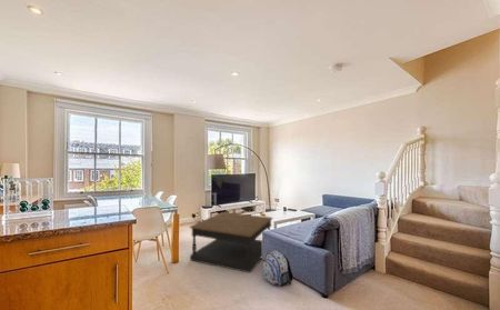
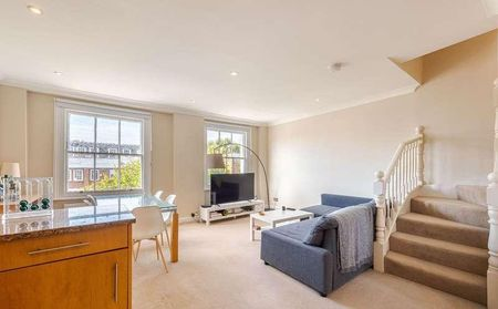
- backpack [261,249,294,287]
- coffee table [189,211,274,273]
